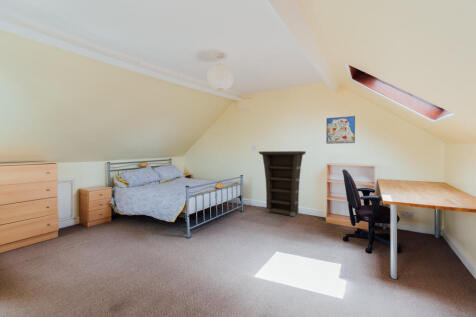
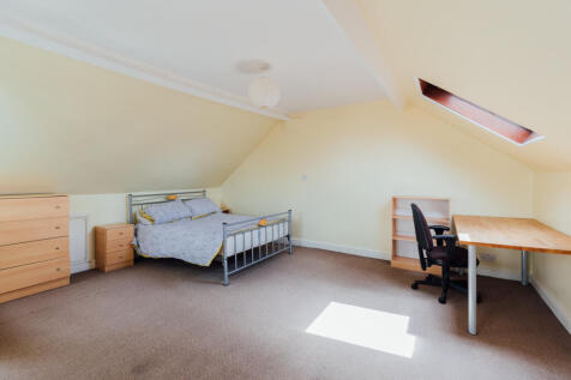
- cabinet [258,150,307,217]
- wall art [325,115,356,145]
